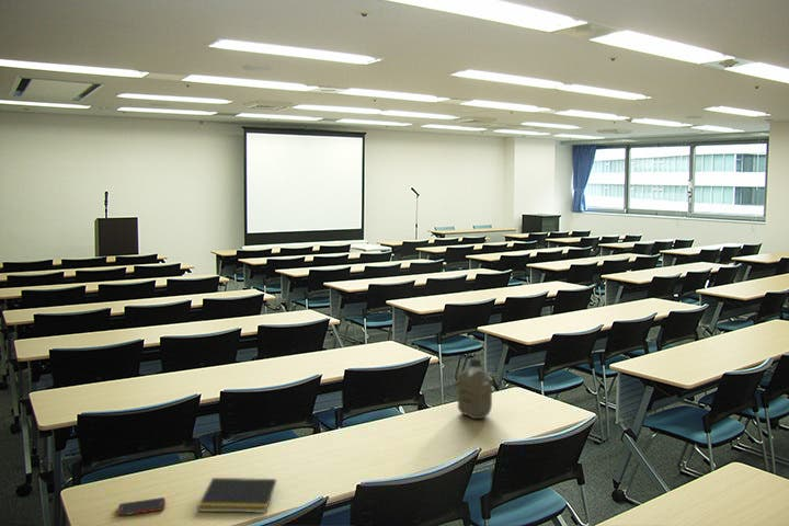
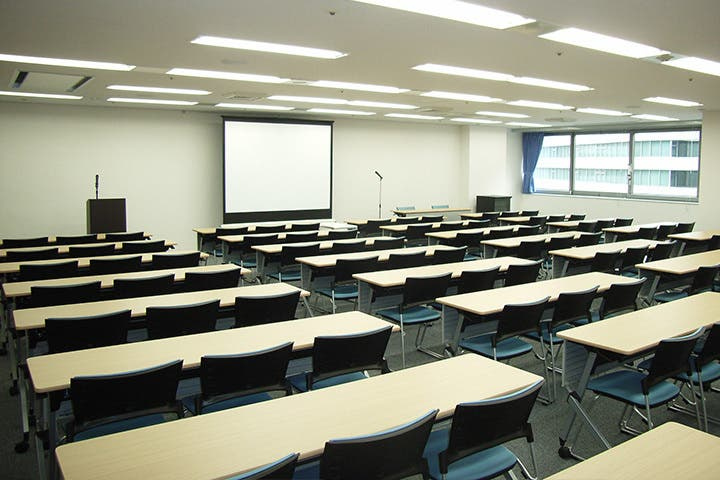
- cell phone [116,496,167,517]
- water bottle [456,356,494,420]
- notepad [196,477,277,514]
